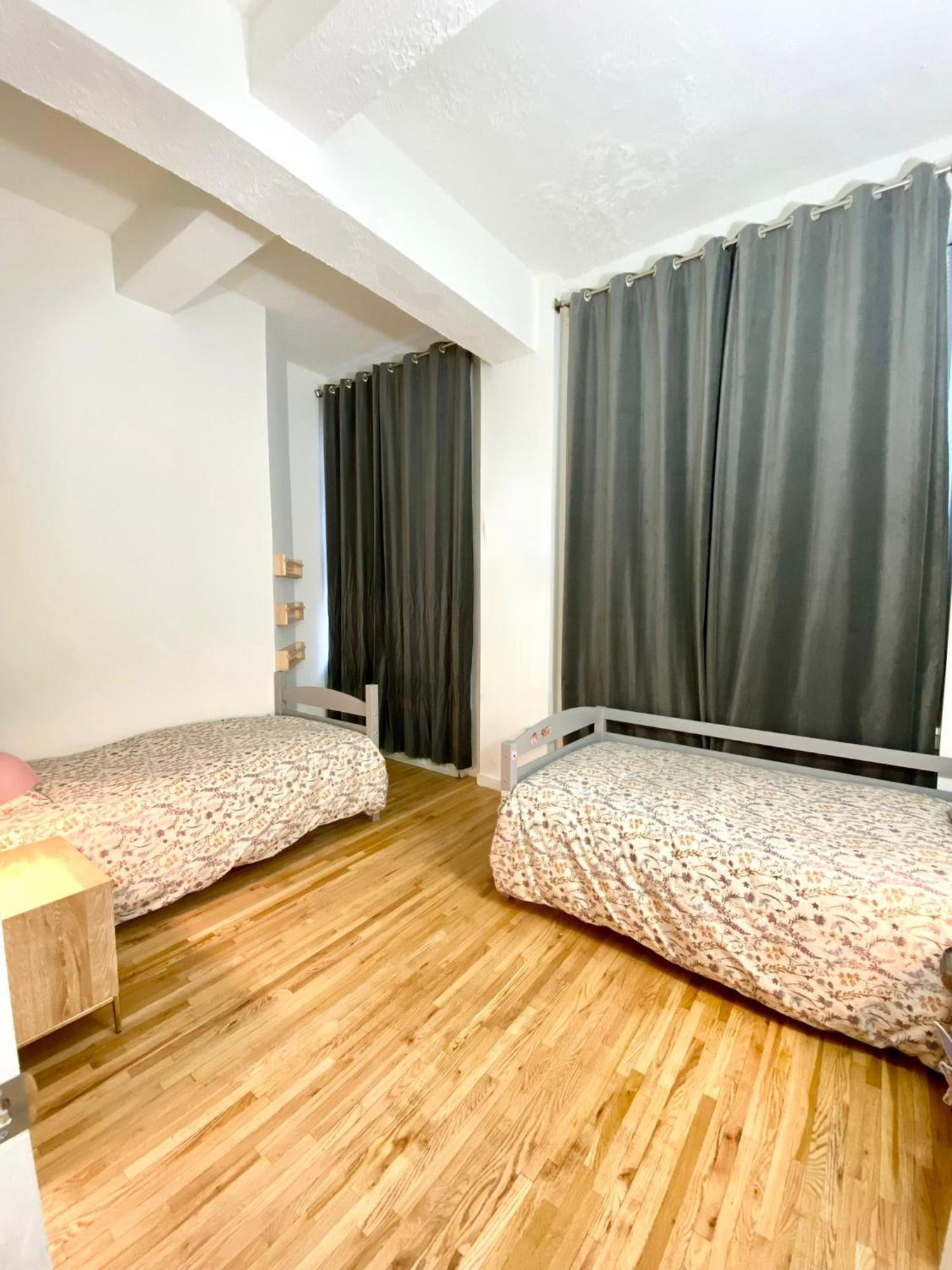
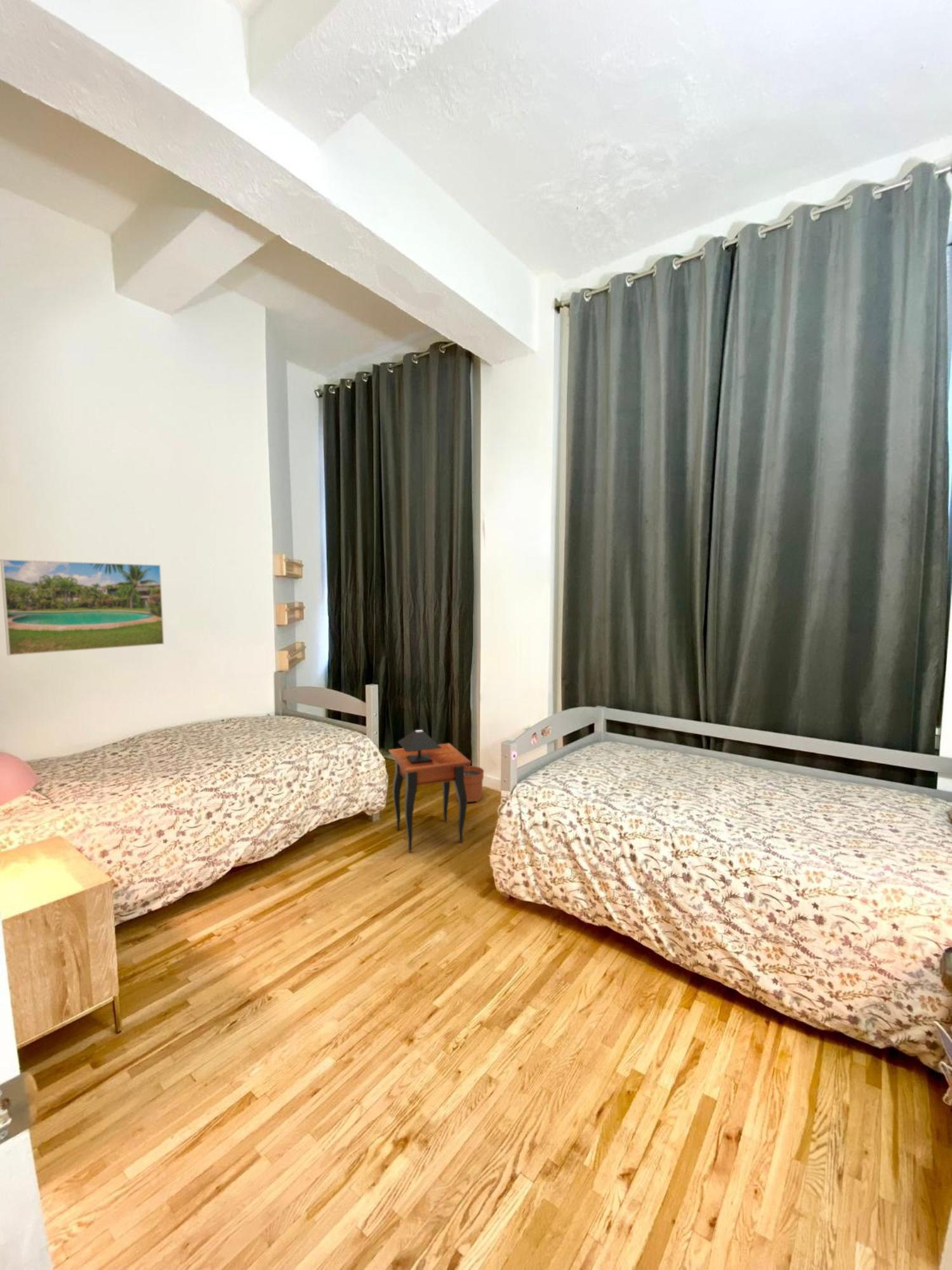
+ side table [388,729,472,853]
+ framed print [0,559,165,656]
+ plant pot [454,754,485,804]
